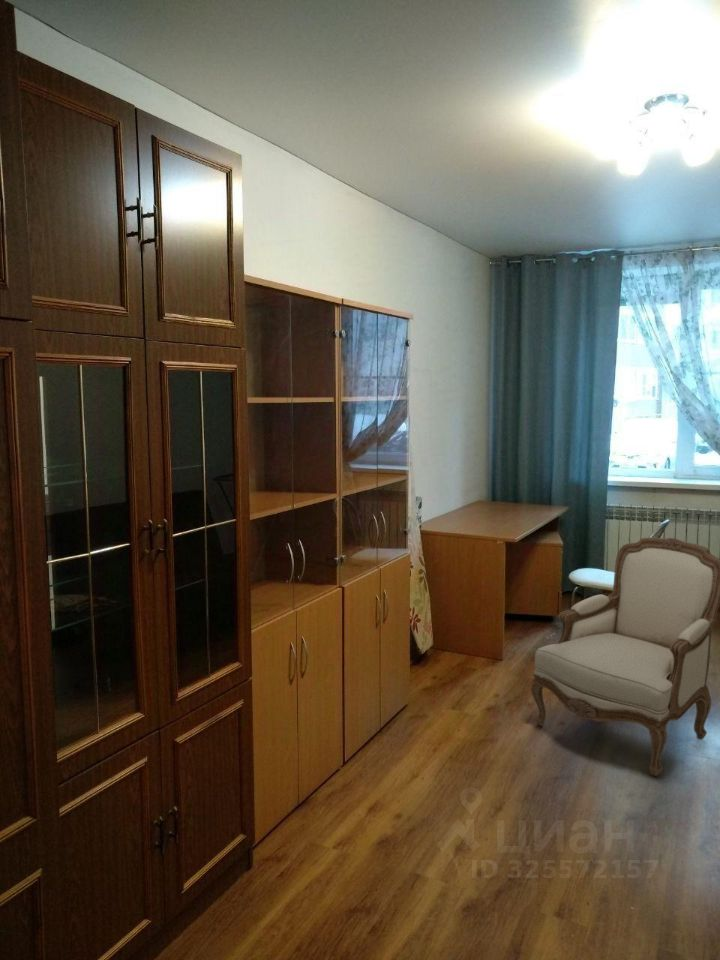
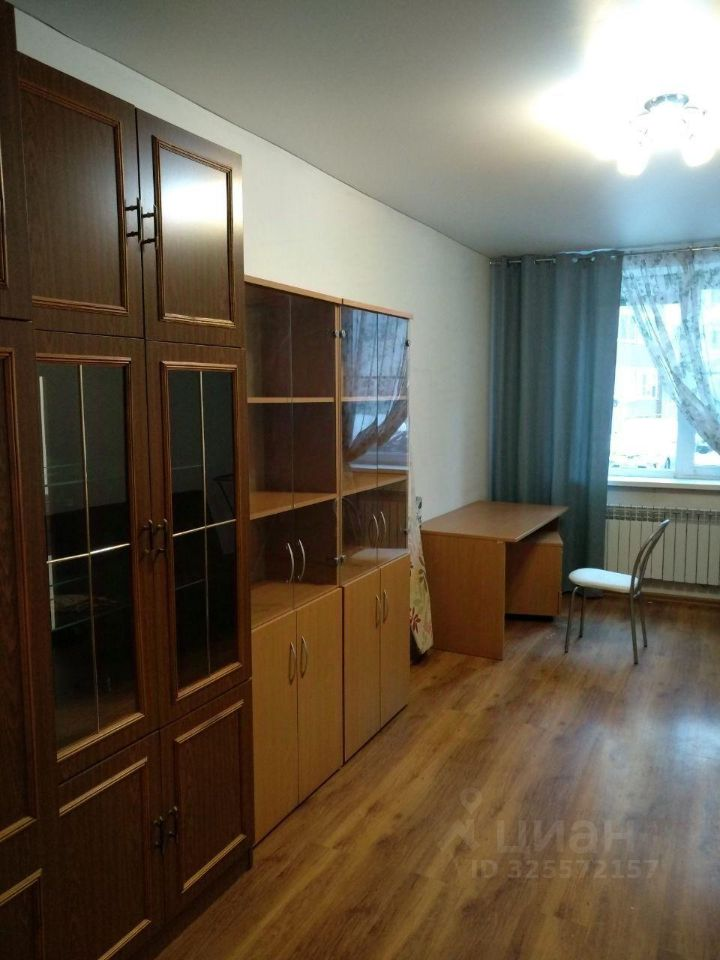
- armchair [530,537,720,777]
